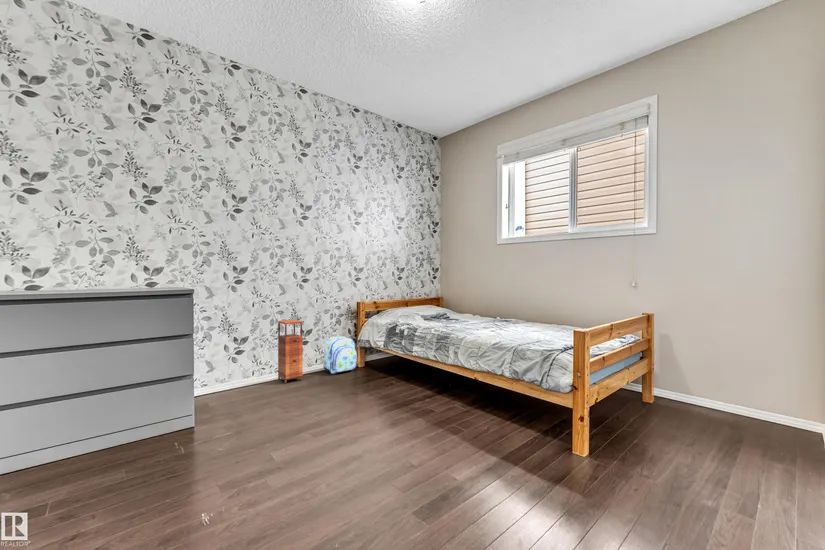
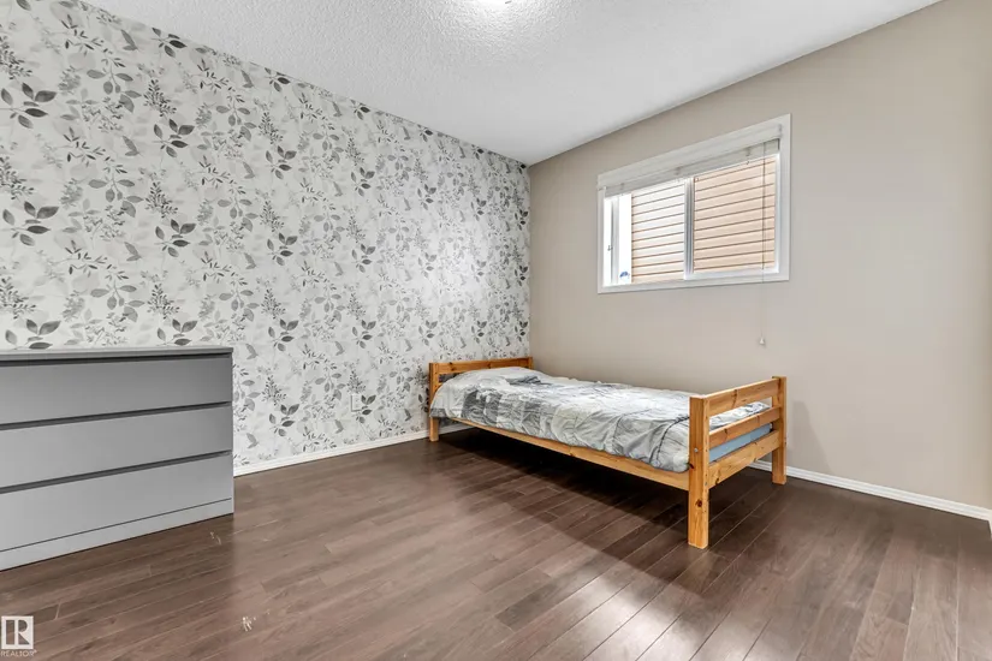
- backpack [323,335,358,375]
- storage cabinet [277,319,304,385]
